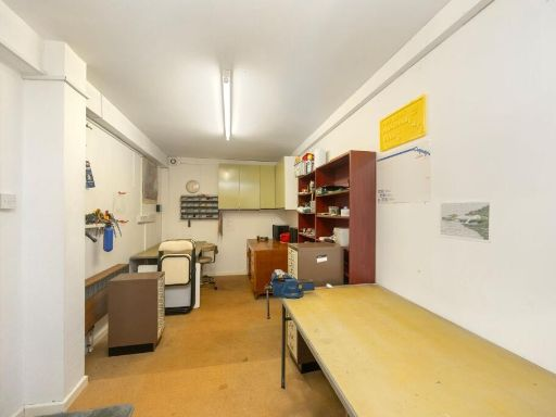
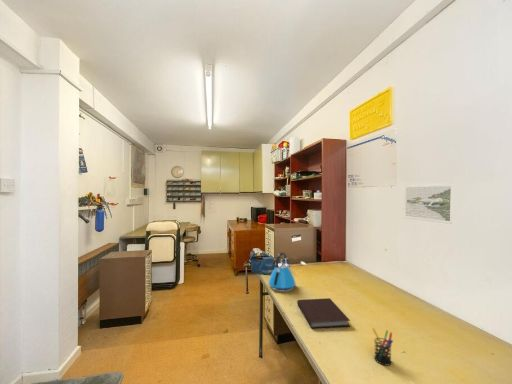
+ pen holder [371,327,394,367]
+ notebook [296,297,351,330]
+ kettle [267,251,297,293]
